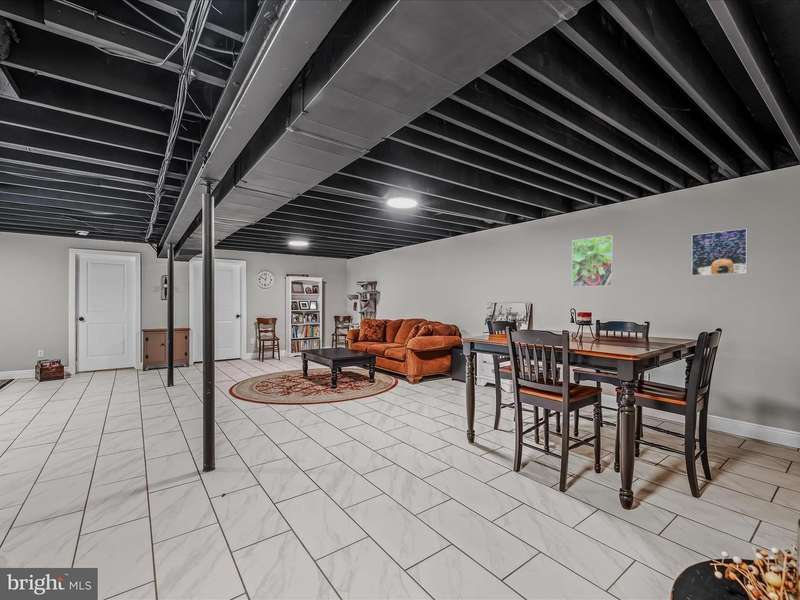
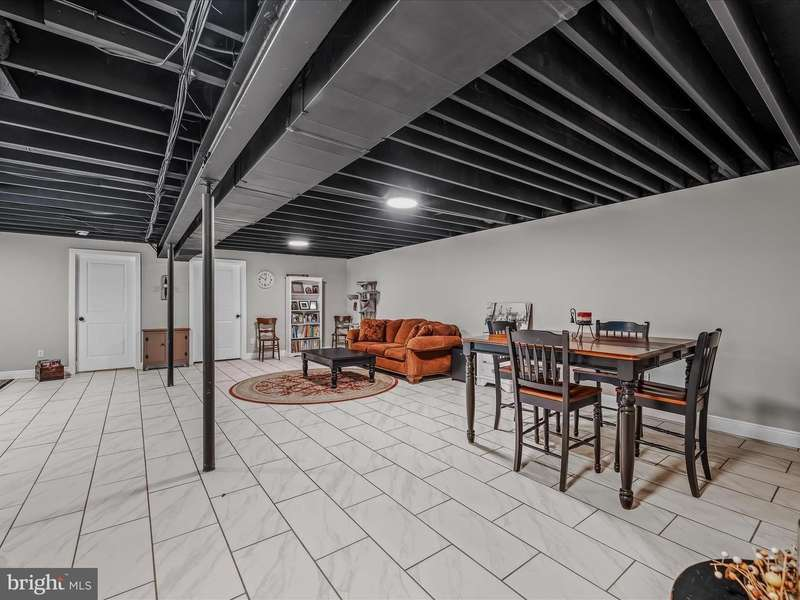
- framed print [571,234,614,288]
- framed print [691,227,749,277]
